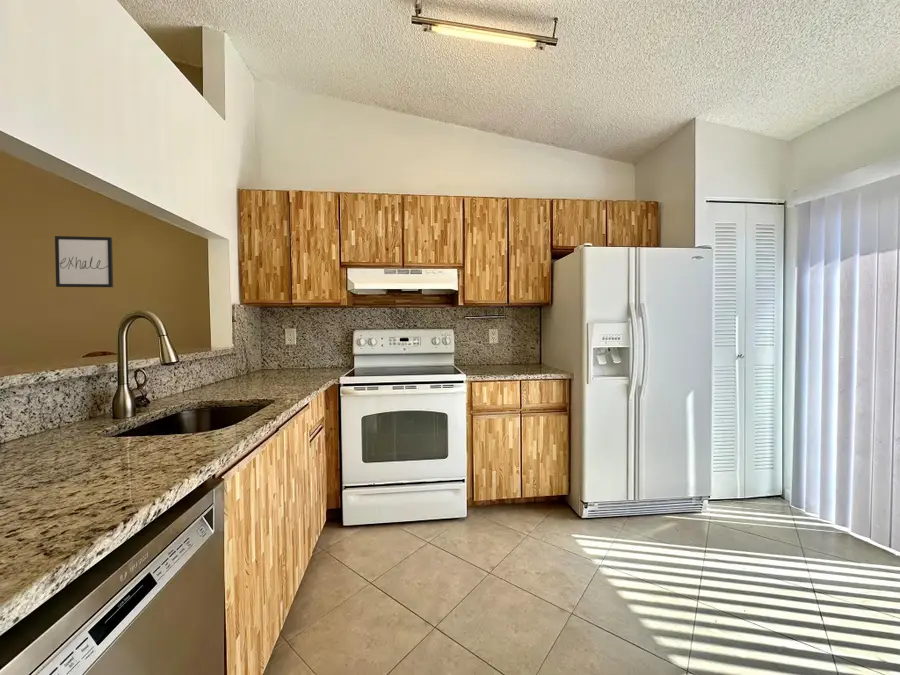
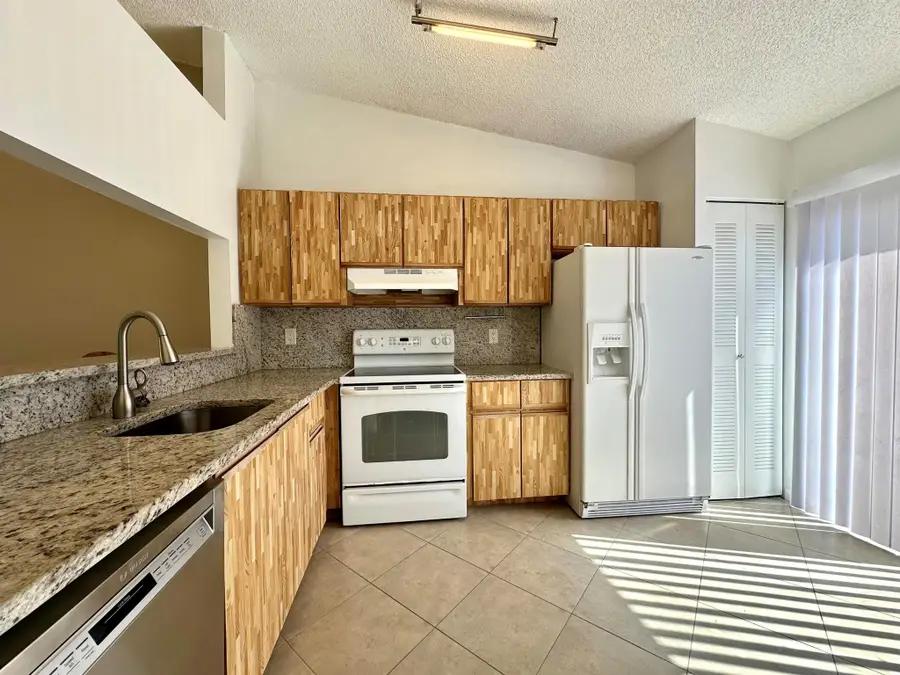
- wall art [54,235,114,288]
